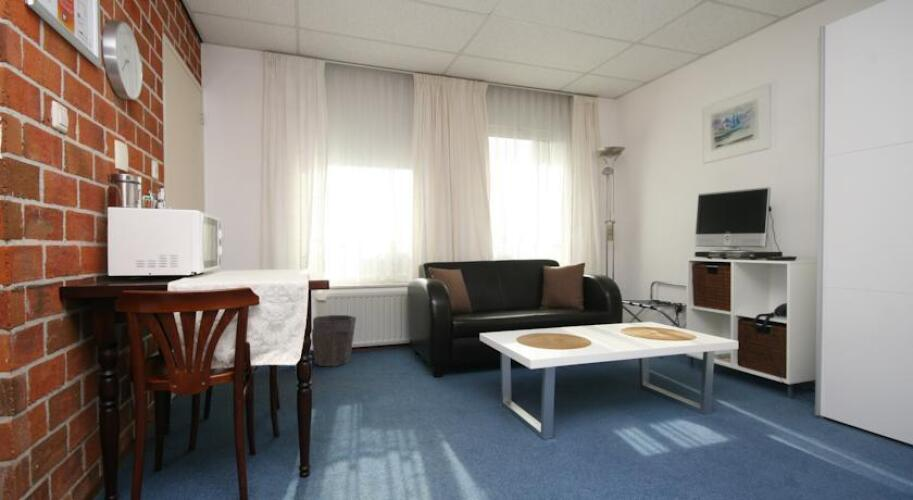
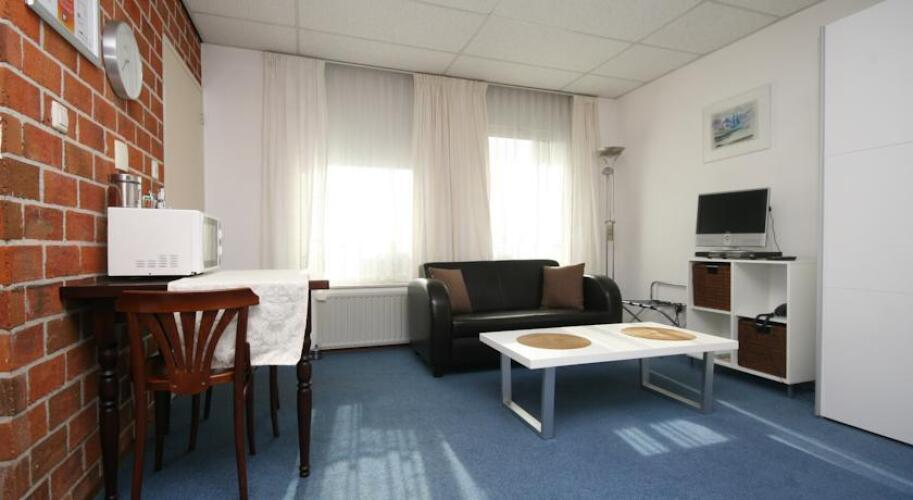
- waste bin [311,314,357,367]
